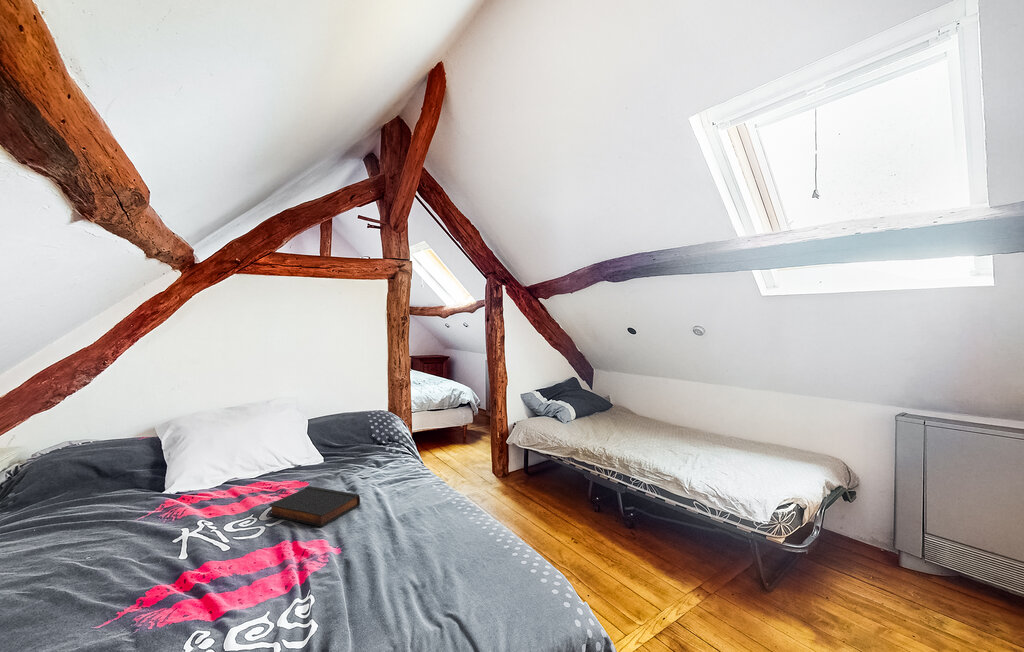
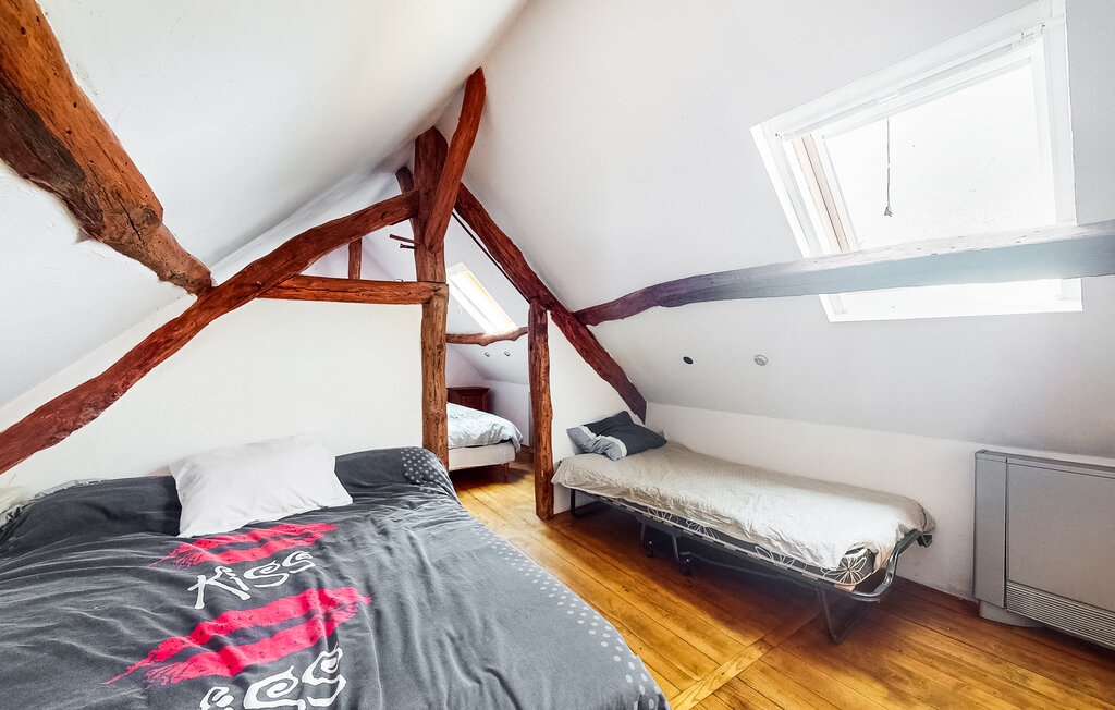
- book [268,485,361,528]
